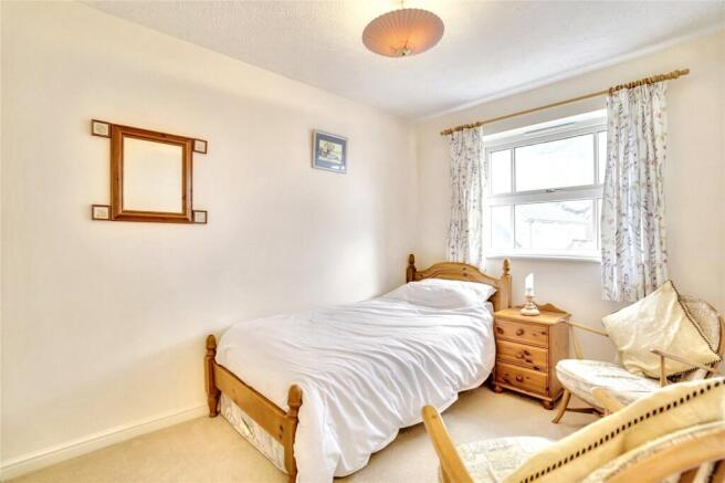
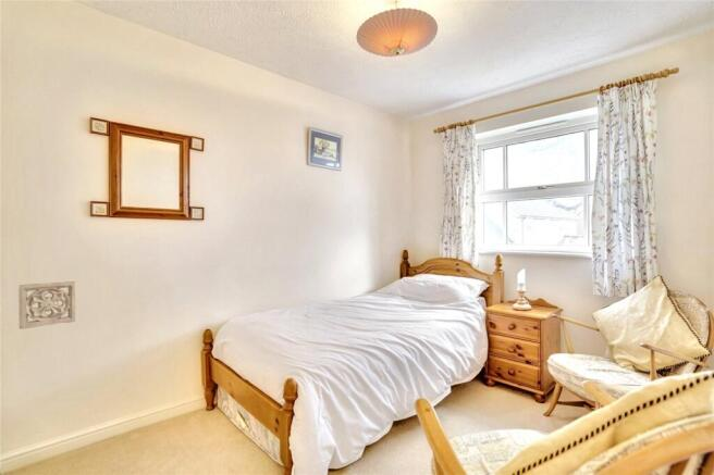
+ wall ornament [17,280,76,330]
